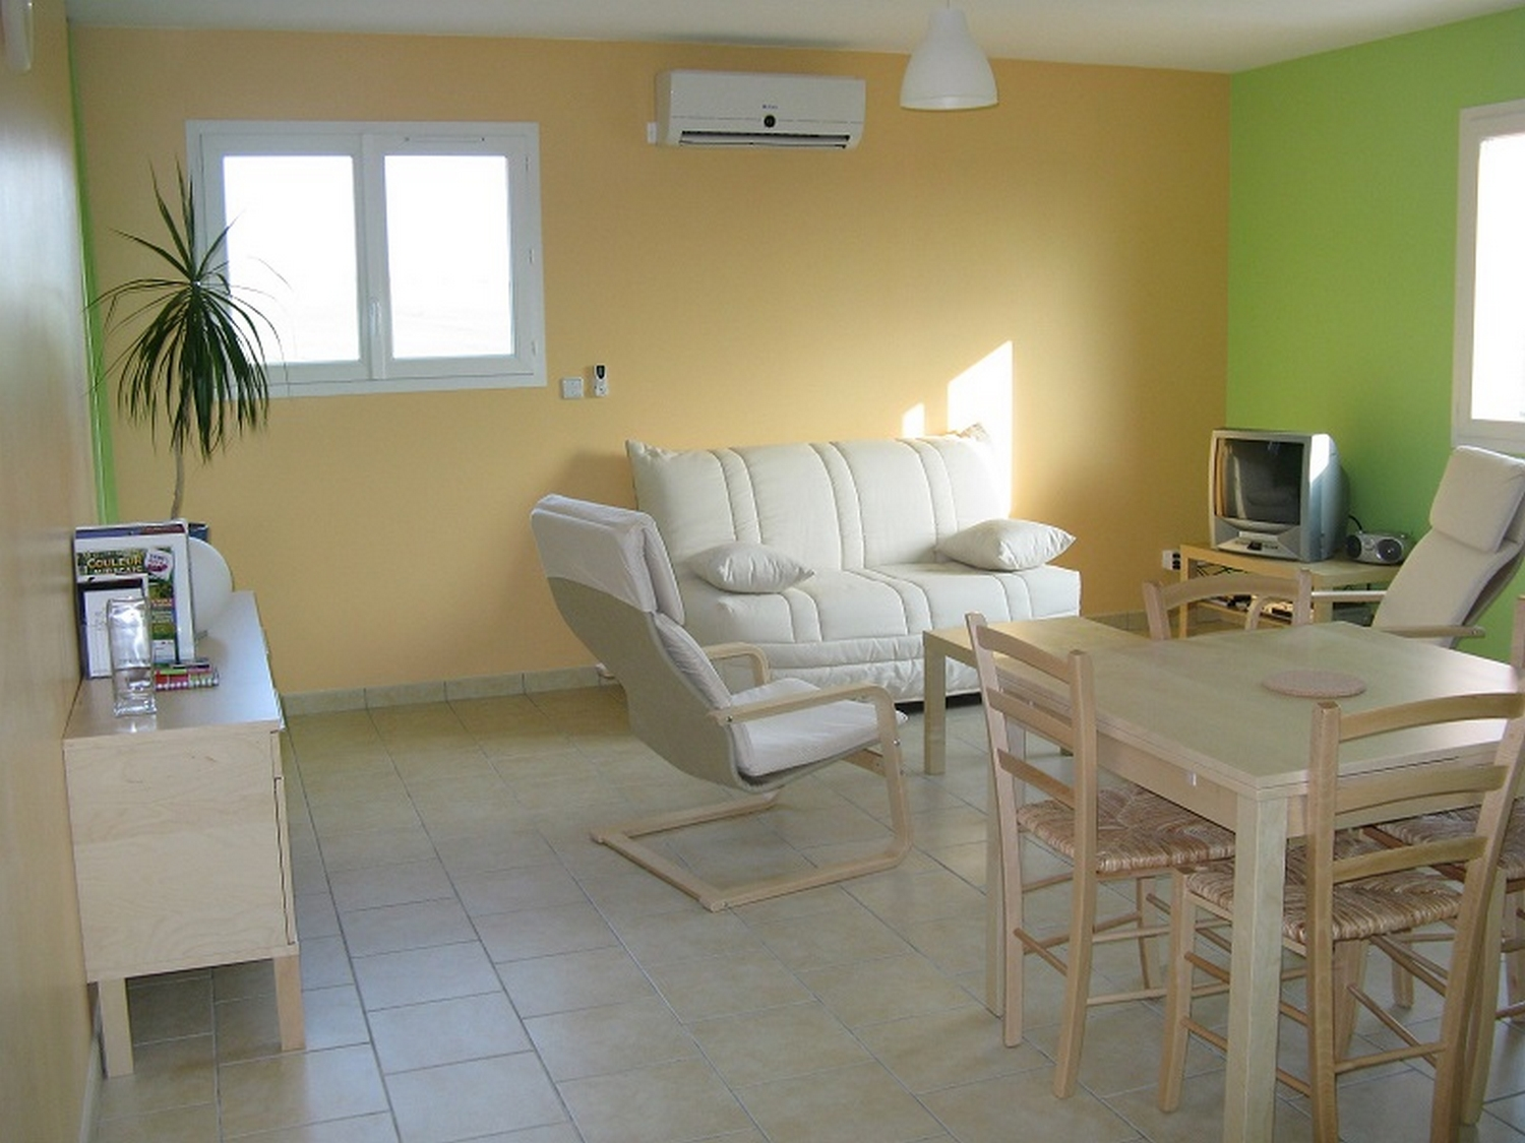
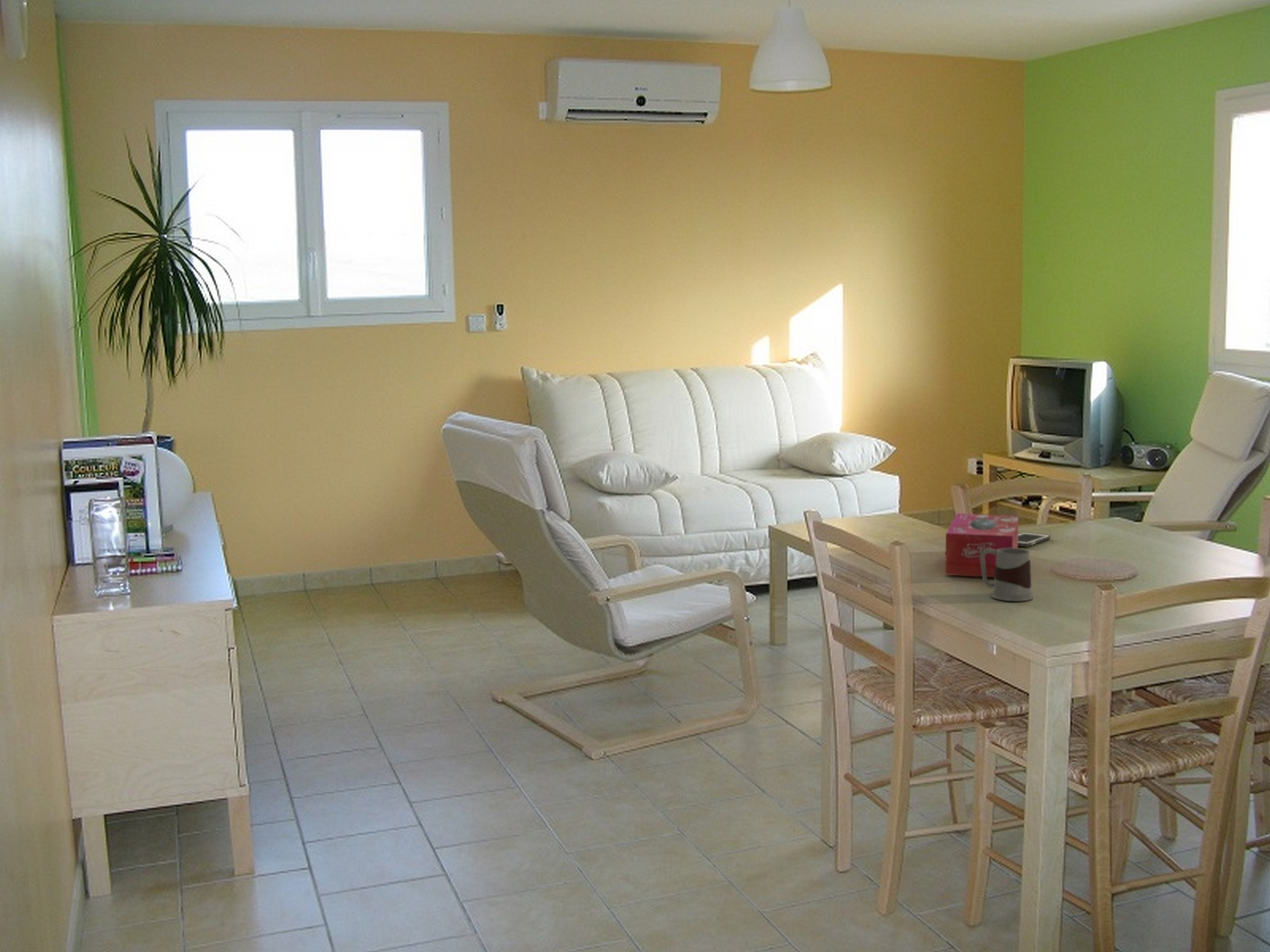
+ tissue box [944,513,1019,578]
+ cell phone [1018,531,1052,548]
+ mug [980,548,1034,602]
